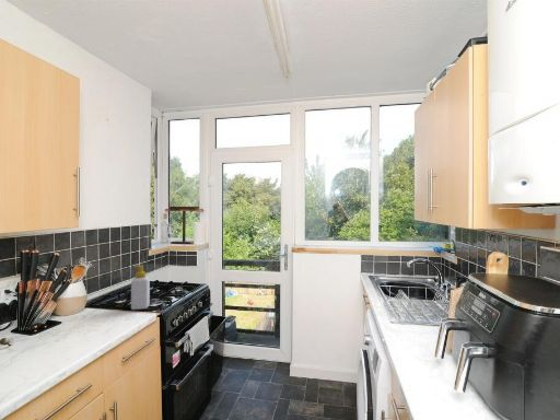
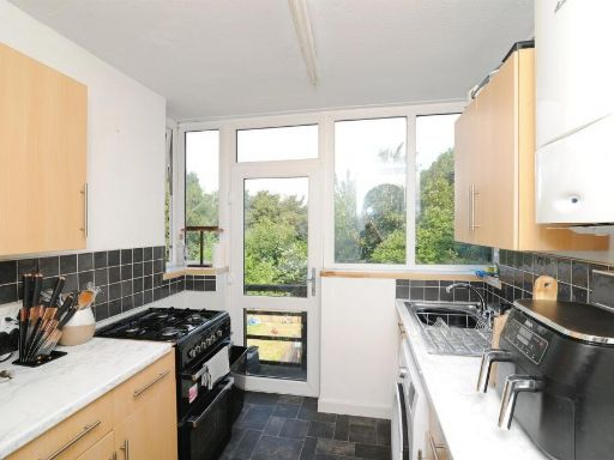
- soap bottle [130,265,151,311]
